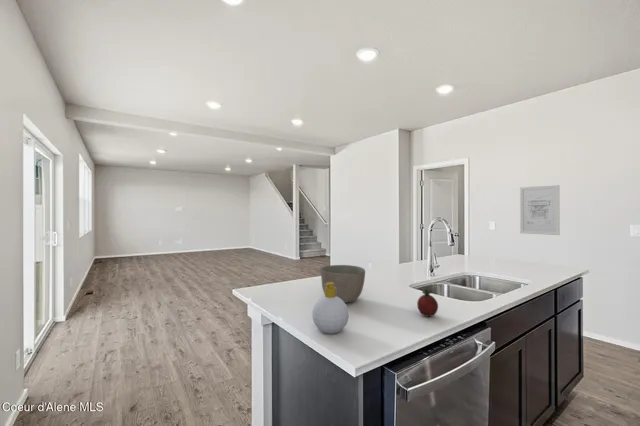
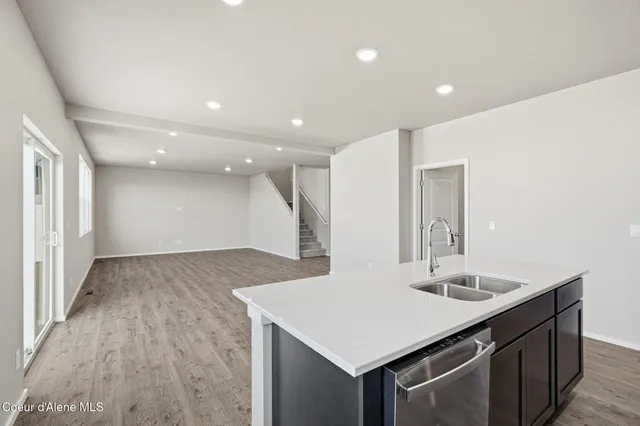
- wall art [519,184,561,236]
- soap bottle [311,282,350,335]
- bowl [319,264,366,303]
- fruit [416,288,439,318]
